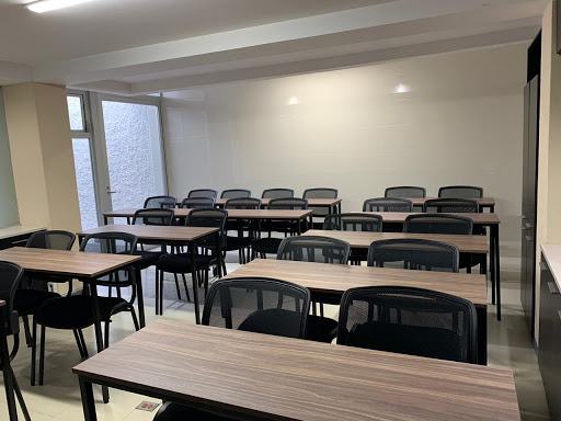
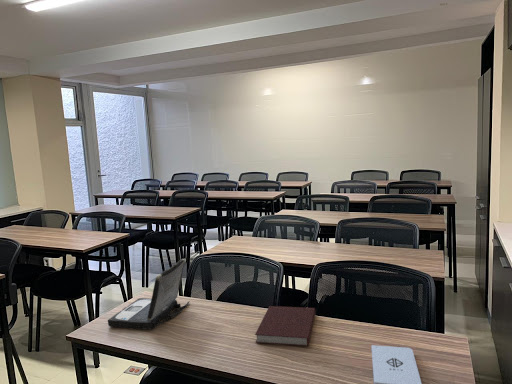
+ notepad [370,344,423,384]
+ notebook [254,305,316,347]
+ laptop [107,258,190,330]
